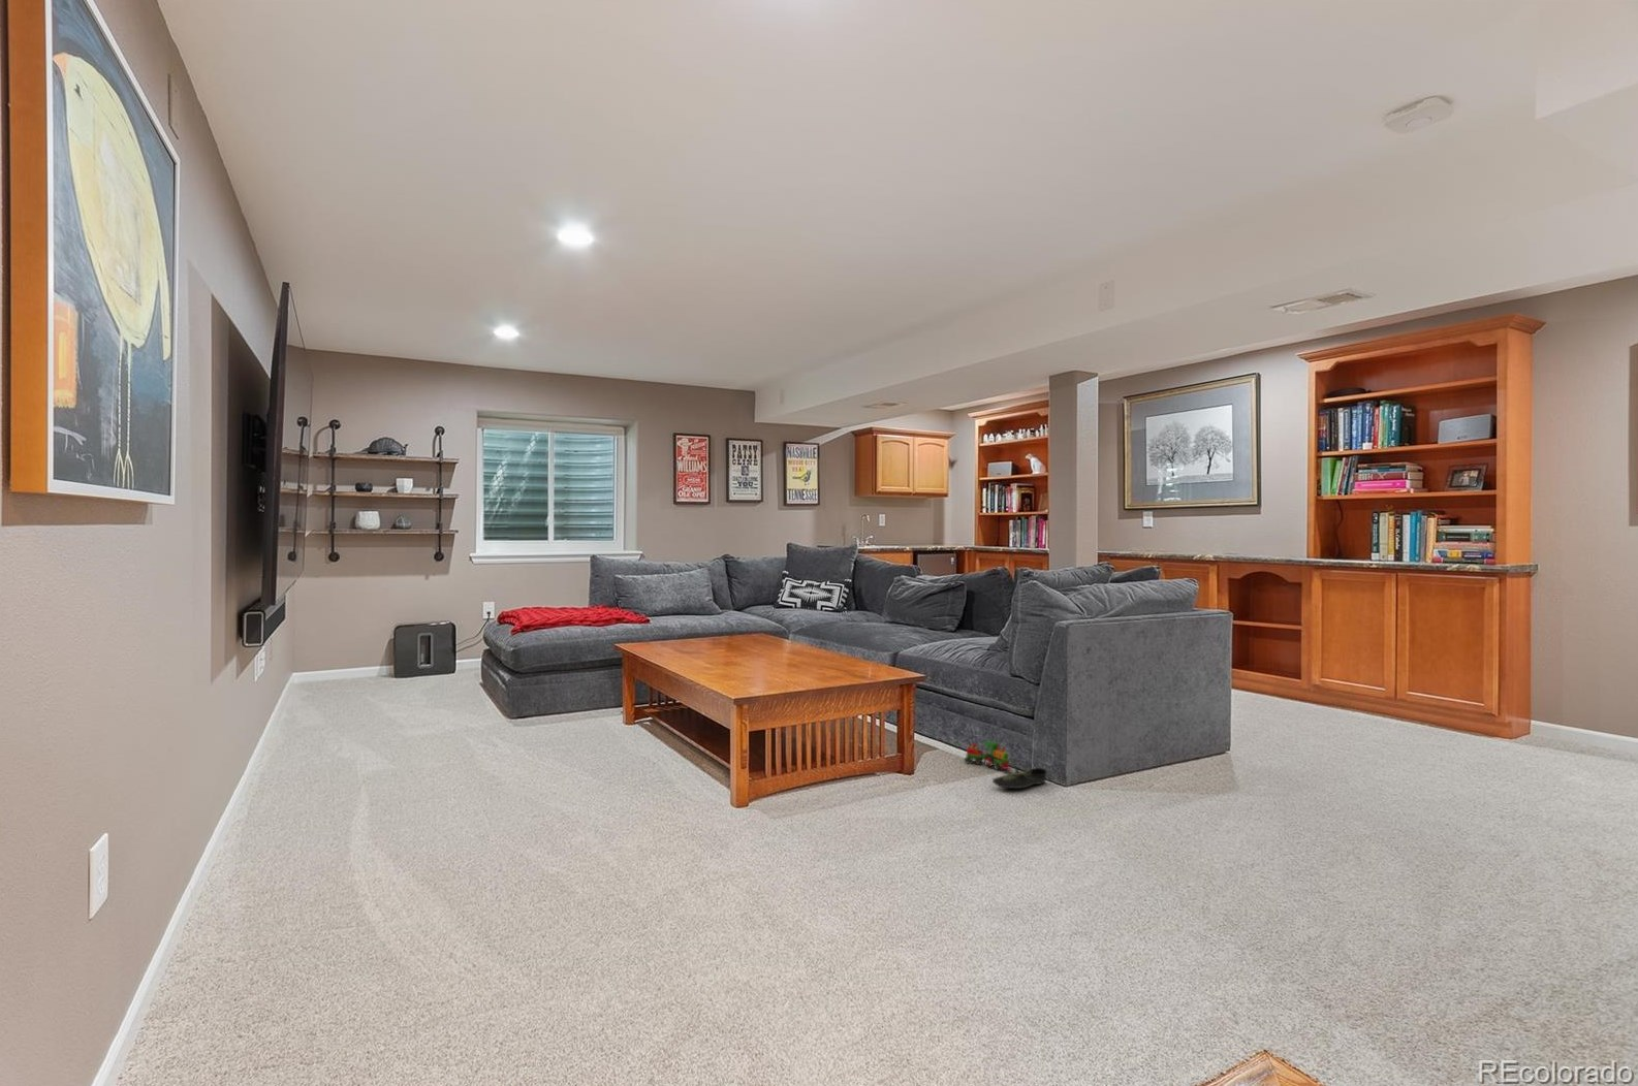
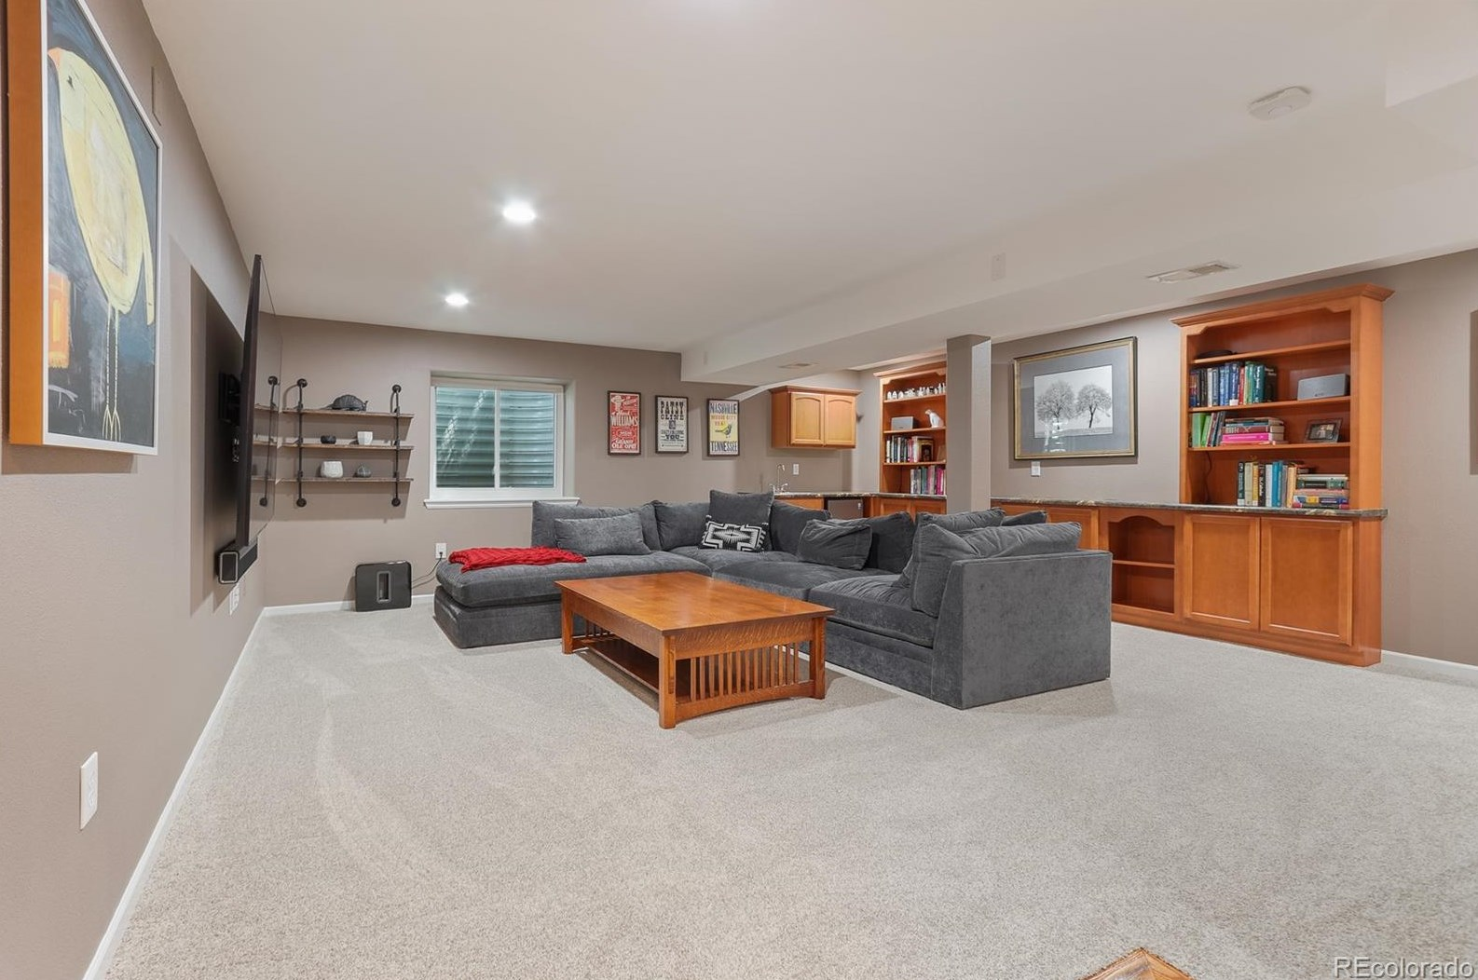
- toy train [964,741,1012,771]
- shoe [992,766,1049,790]
